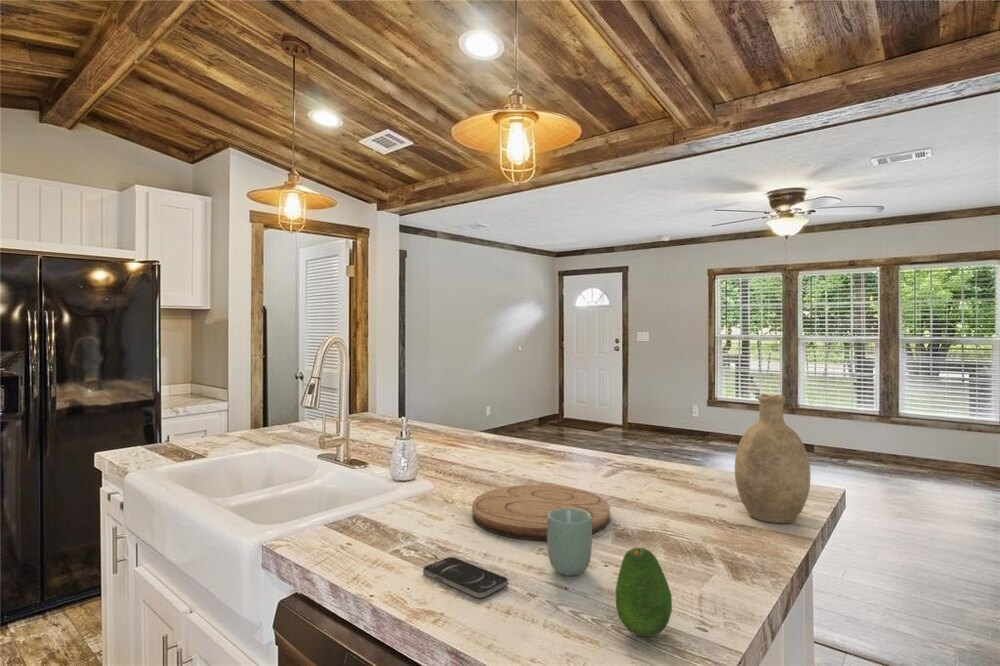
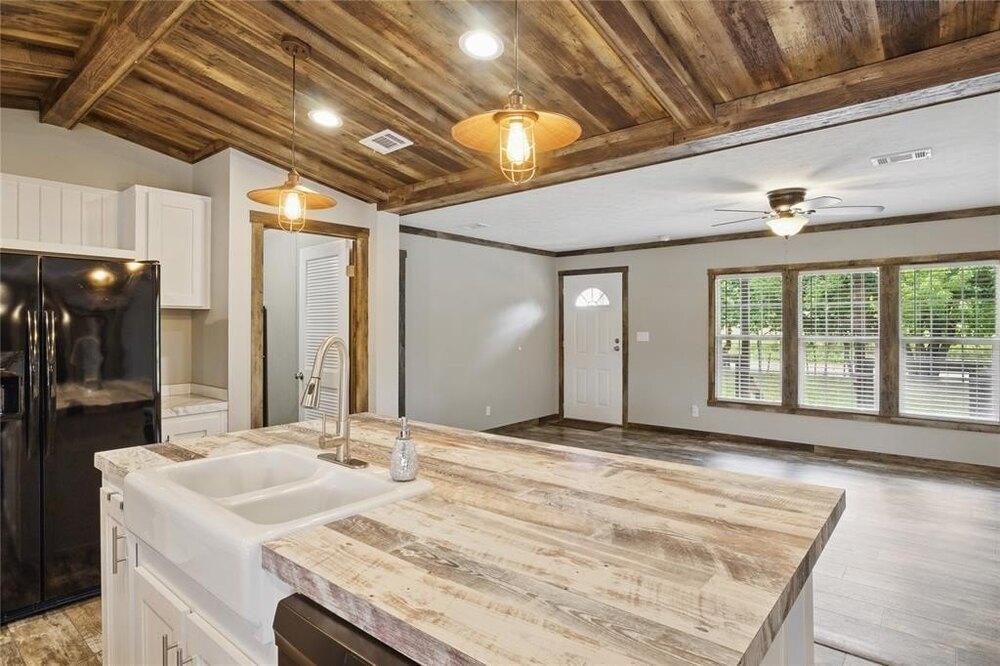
- fruit [614,547,673,637]
- cup [546,508,593,577]
- decorative vase [734,393,811,524]
- smartphone [422,556,509,599]
- cutting board [472,484,611,541]
